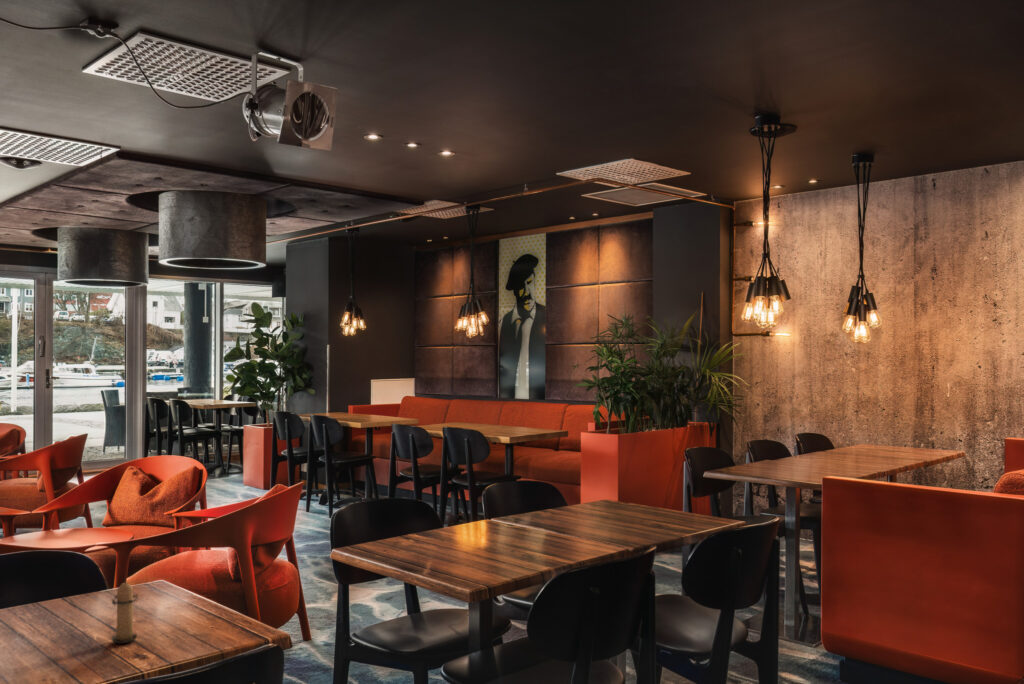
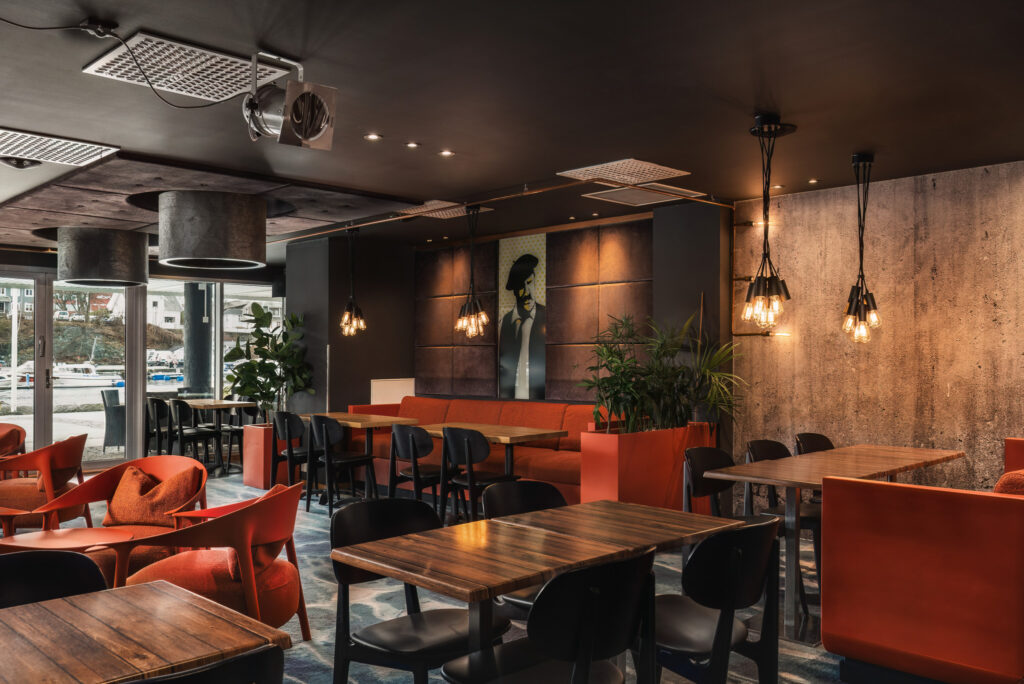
- candle [110,578,139,644]
